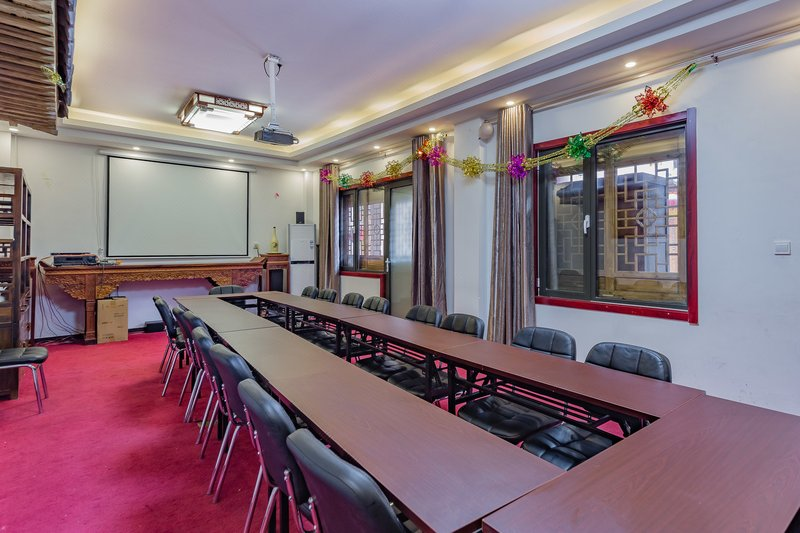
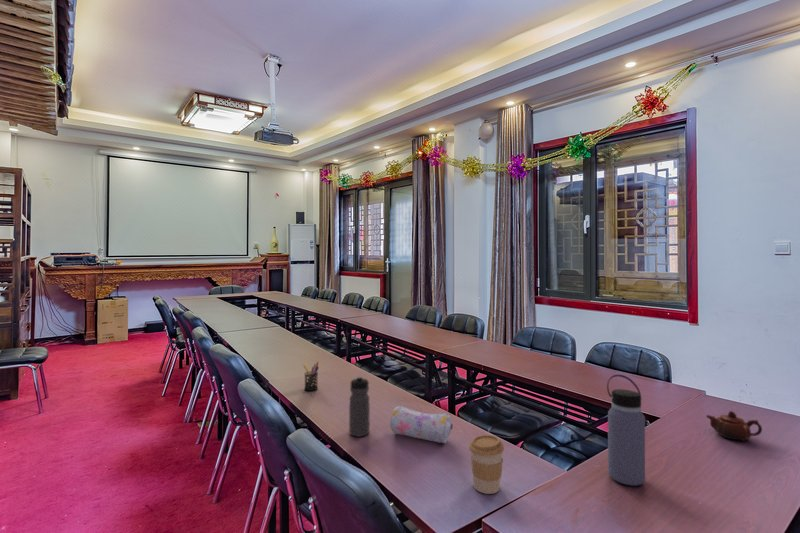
+ water bottle [606,374,646,487]
+ teapot [705,410,763,442]
+ pen holder [302,361,320,392]
+ water bottle [348,375,371,438]
+ pencil case [389,405,454,444]
+ coffee cup [468,434,505,495]
